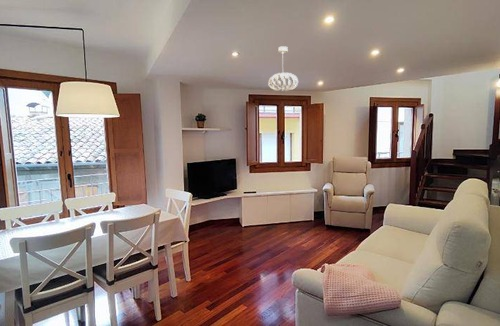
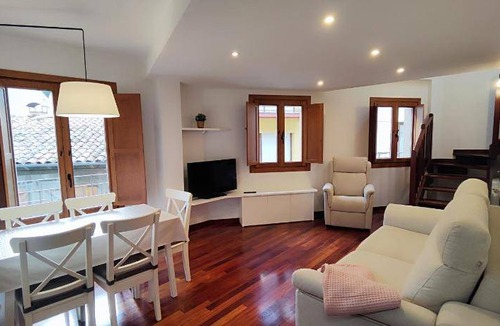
- pendant light [267,45,299,94]
